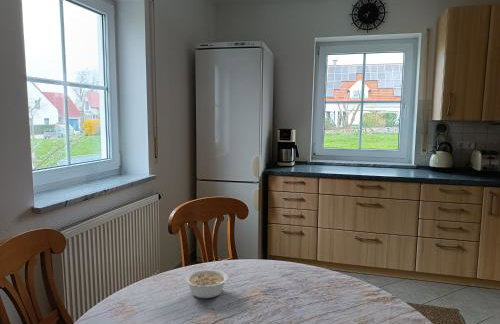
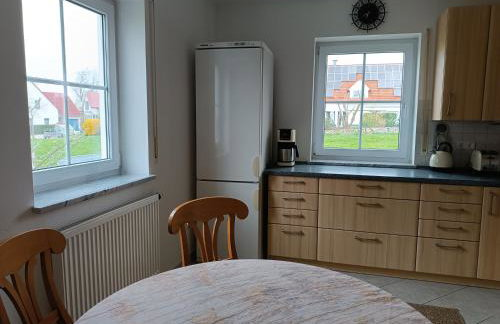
- legume [184,269,234,299]
